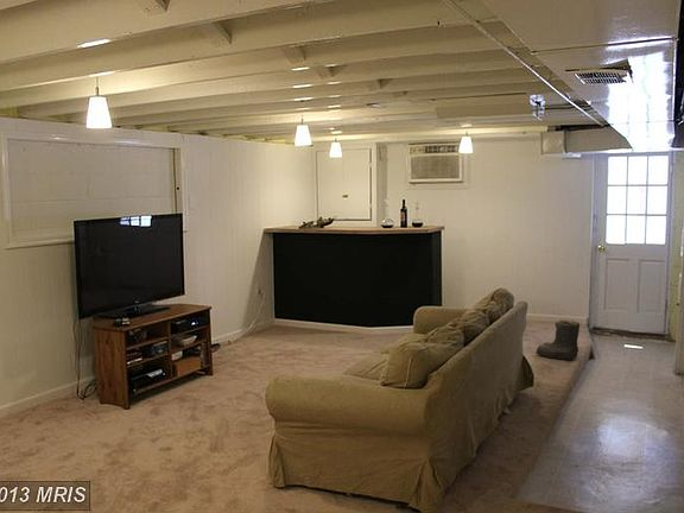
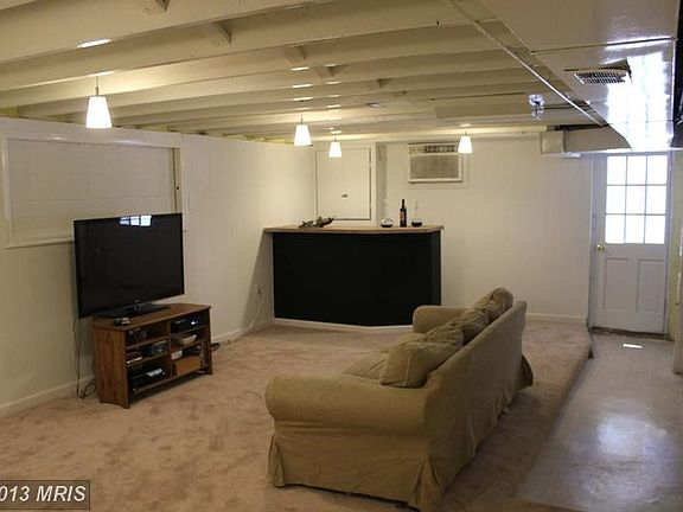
- boots [534,319,581,361]
